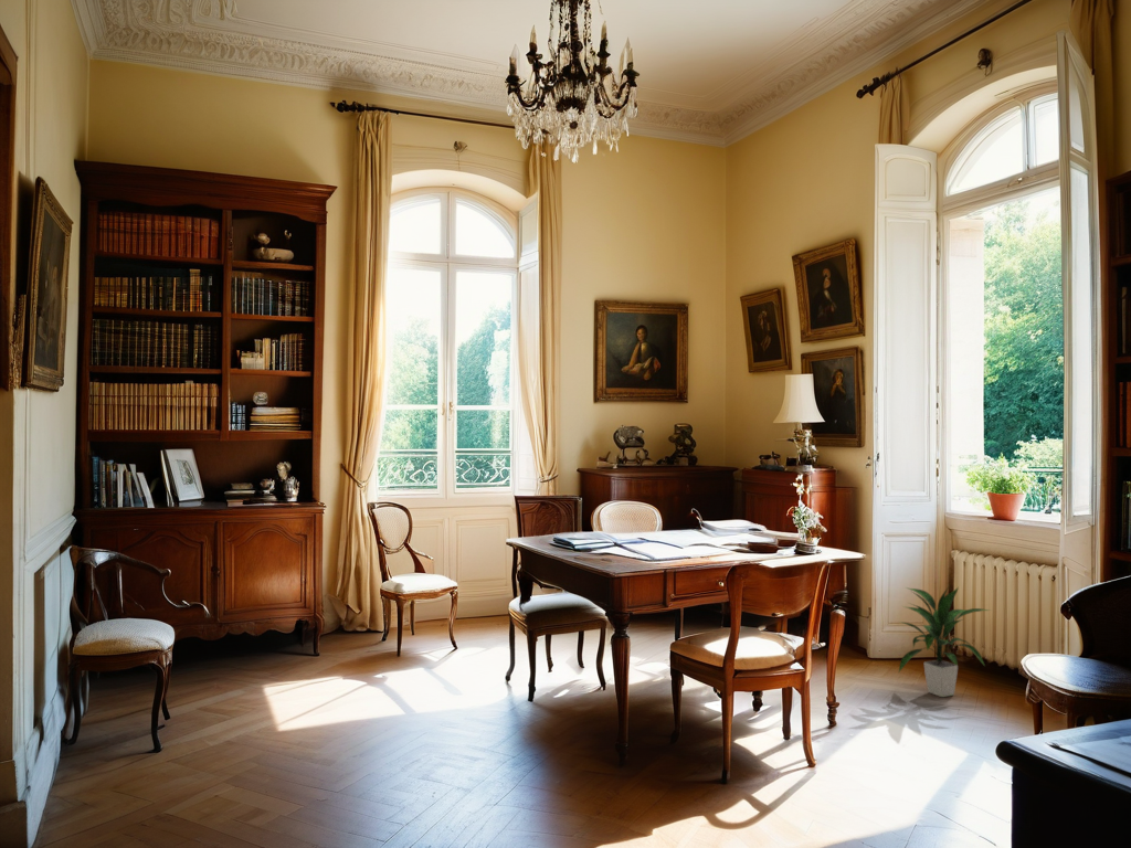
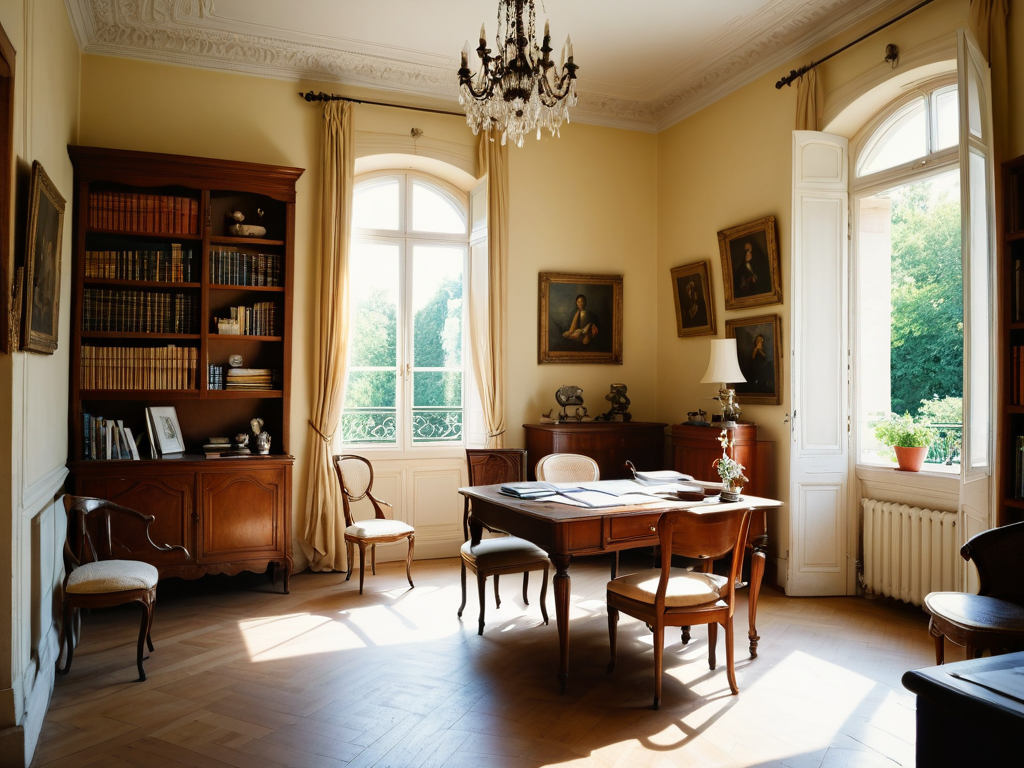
- indoor plant [898,584,992,698]
